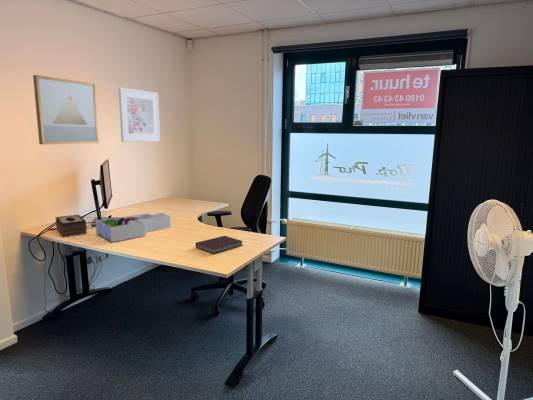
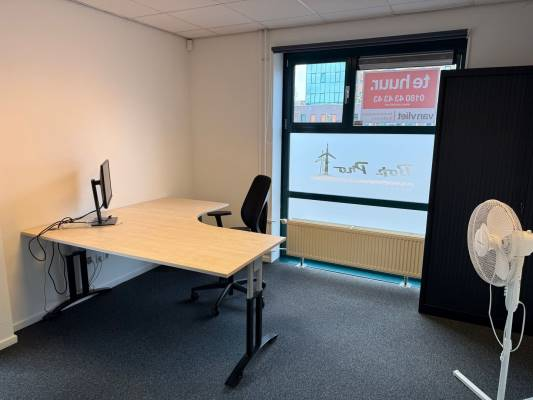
- tissue box [55,214,88,238]
- desk organizer [95,212,172,243]
- wall art [32,74,100,145]
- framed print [118,87,161,143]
- notebook [195,235,244,255]
